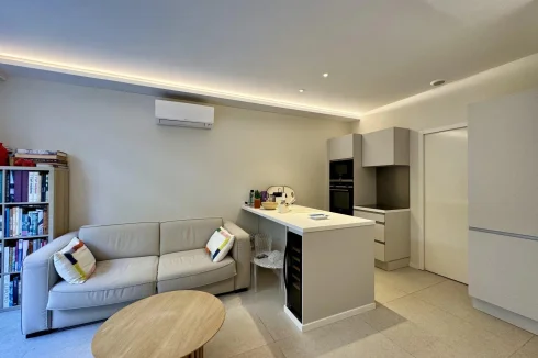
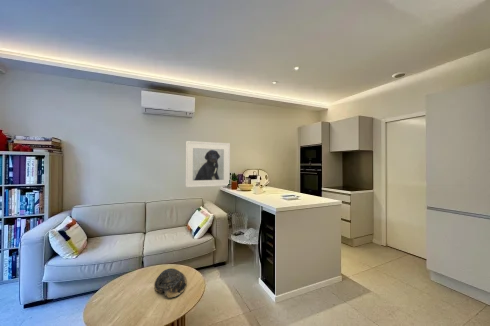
+ decorative bowl [154,268,188,299]
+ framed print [185,140,231,188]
